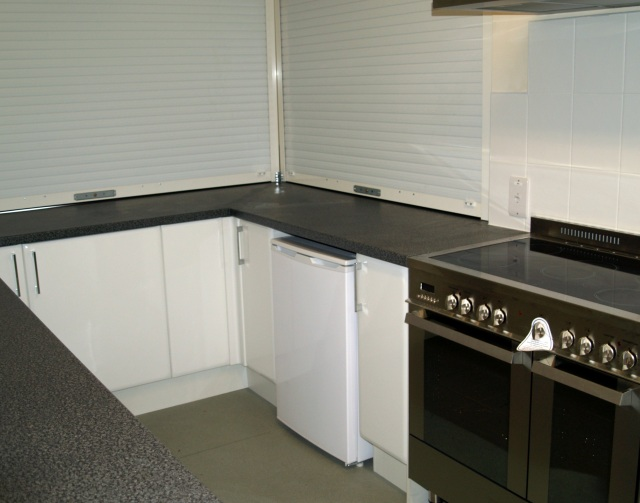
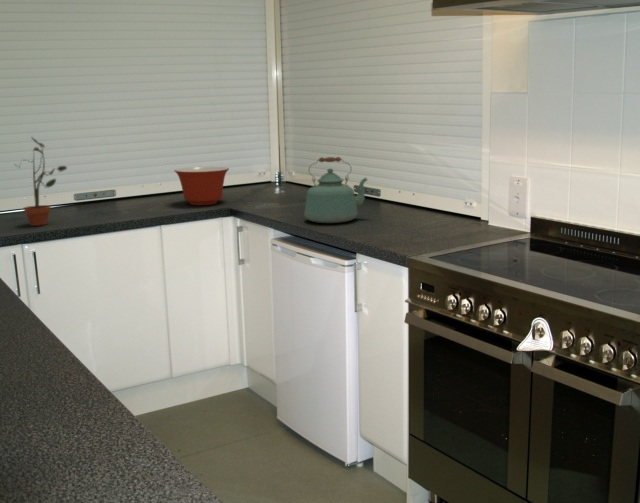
+ kettle [303,156,368,224]
+ mixing bowl [173,166,230,206]
+ potted plant [14,136,68,227]
